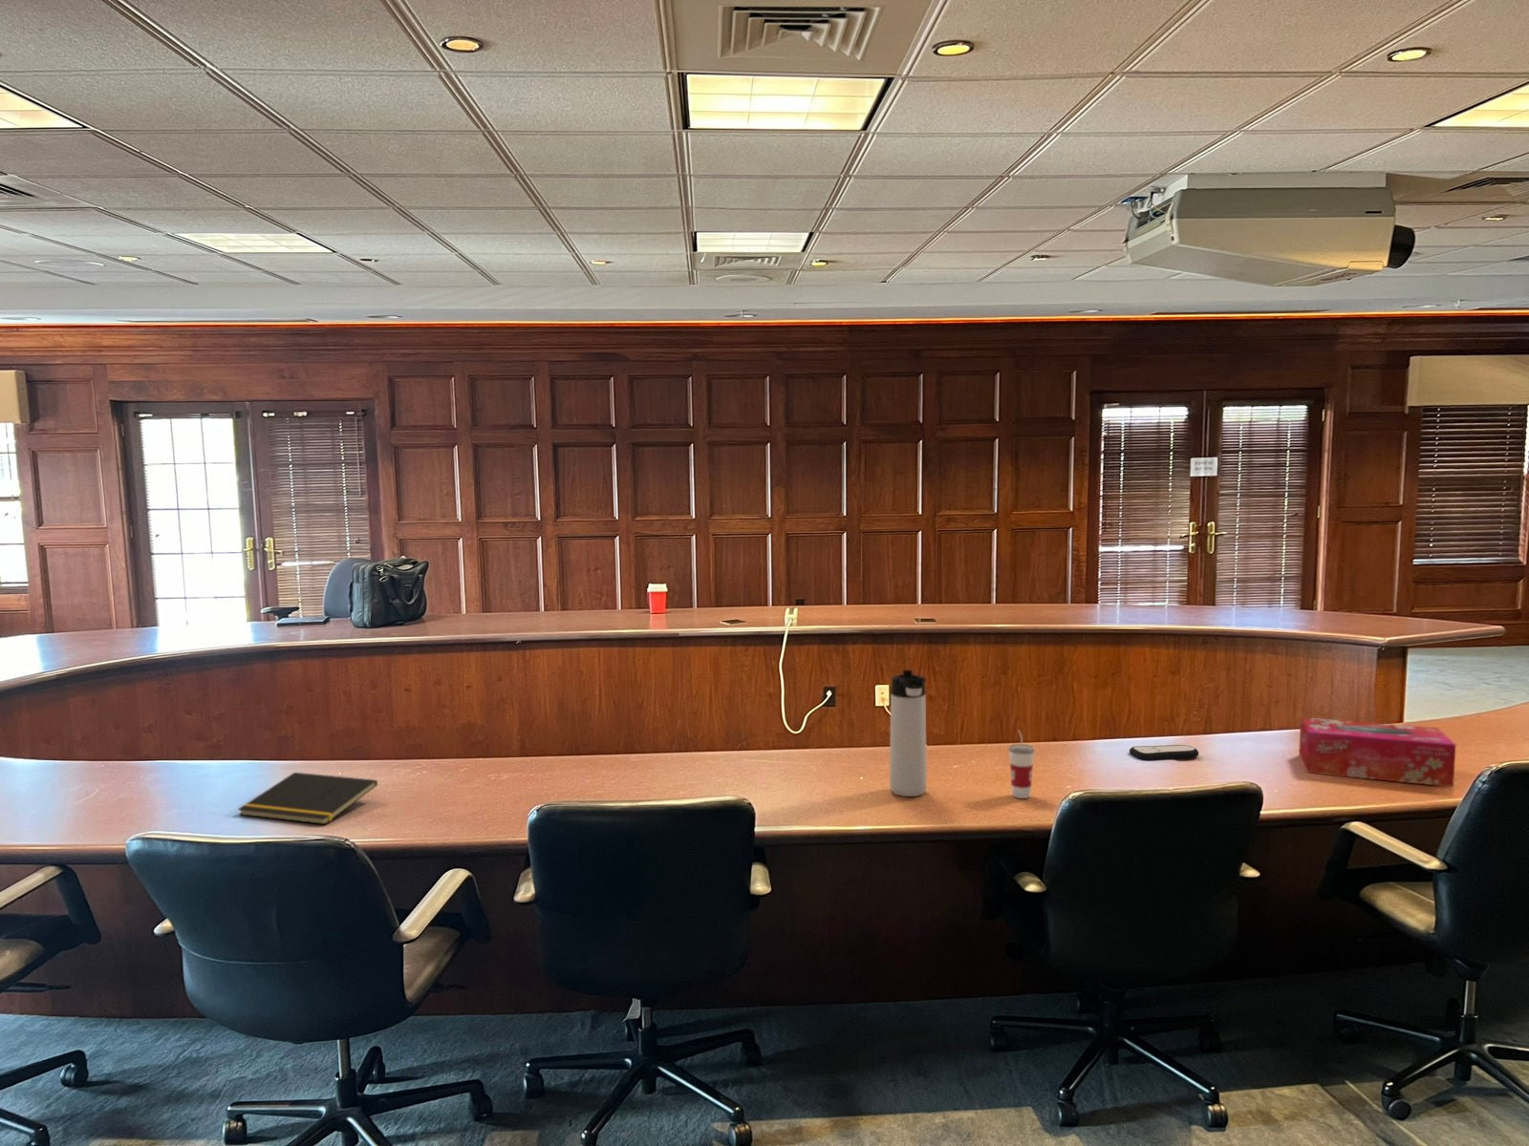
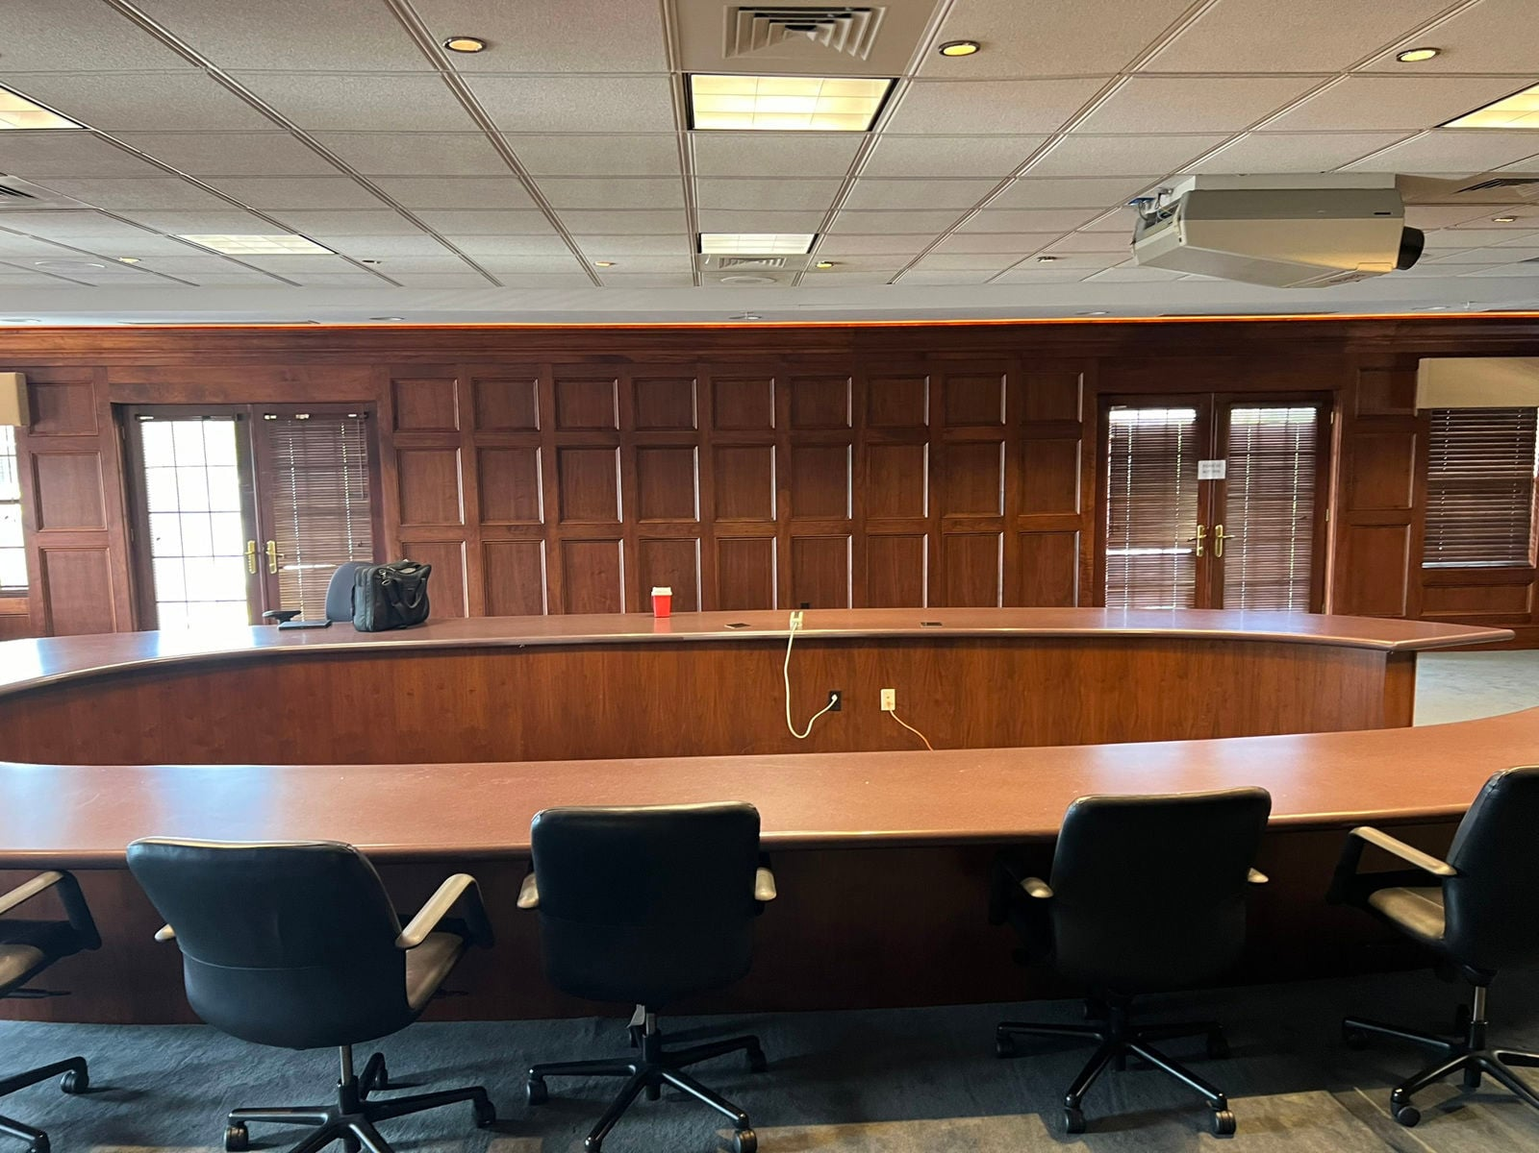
- remote control [1128,744,1199,761]
- thermos bottle [889,668,928,797]
- notepad [237,772,378,825]
- tissue box [1298,716,1457,788]
- cup [1008,728,1035,799]
